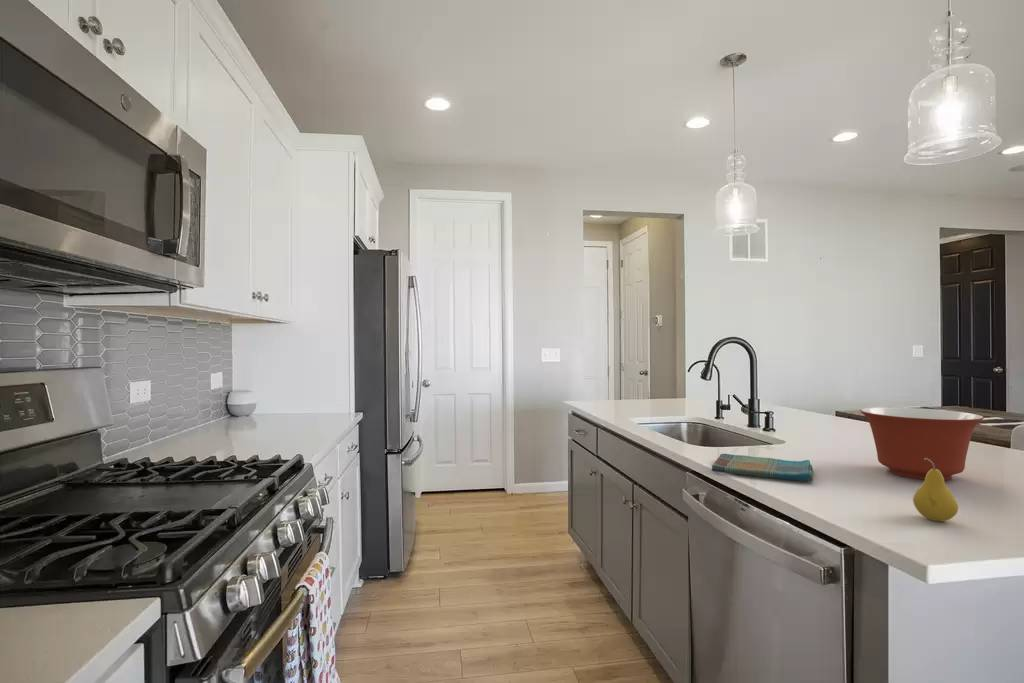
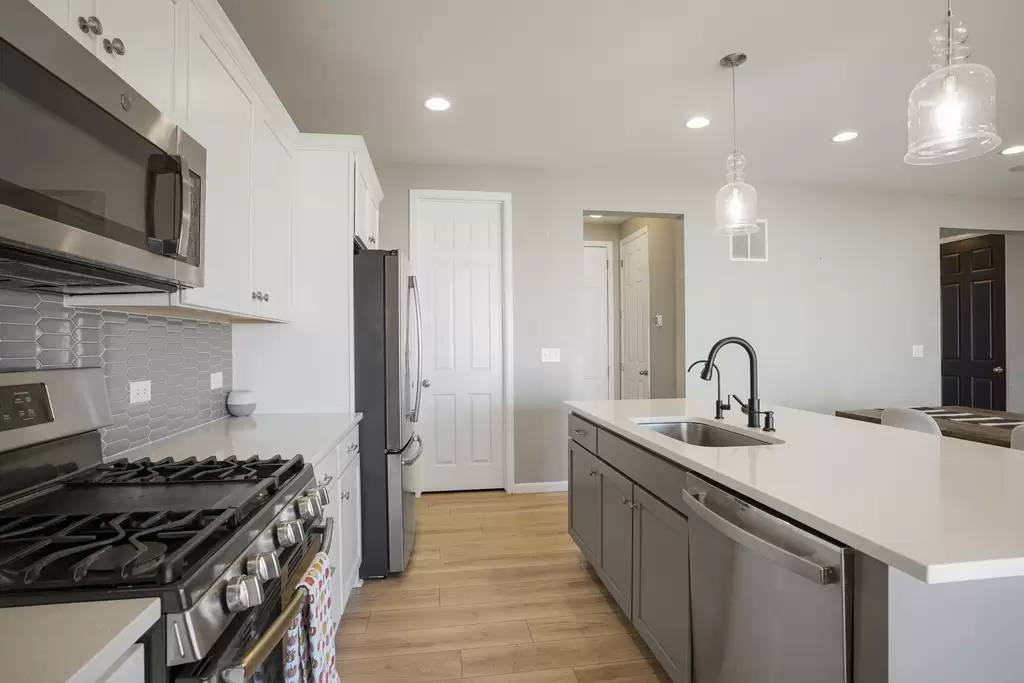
- fruit [912,458,959,522]
- dish towel [711,453,814,482]
- mixing bowl [859,406,985,481]
